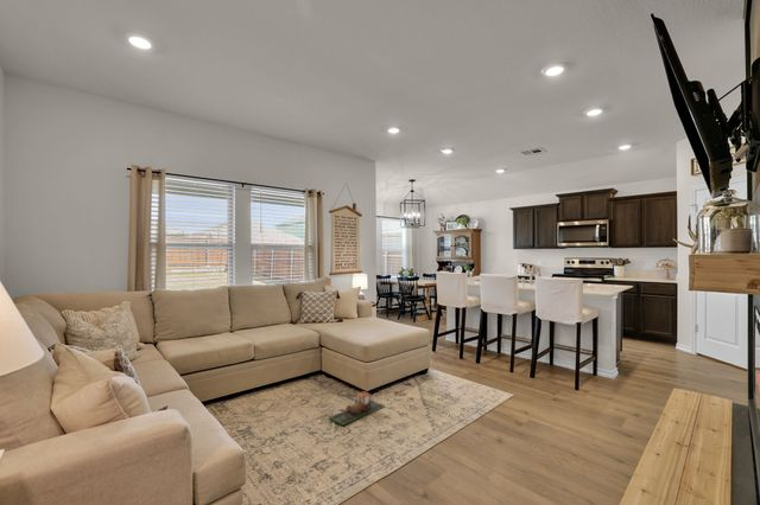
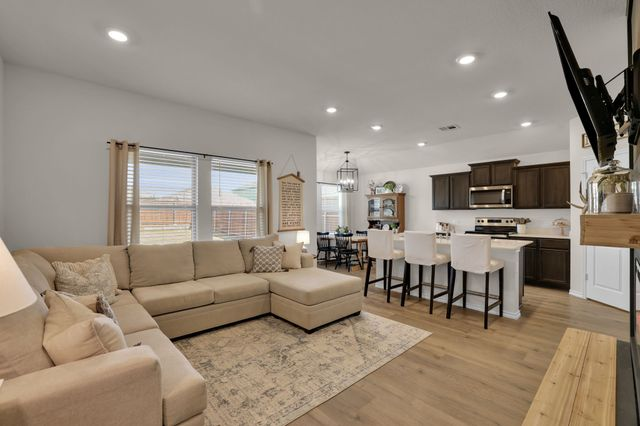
- toy train [328,390,386,427]
